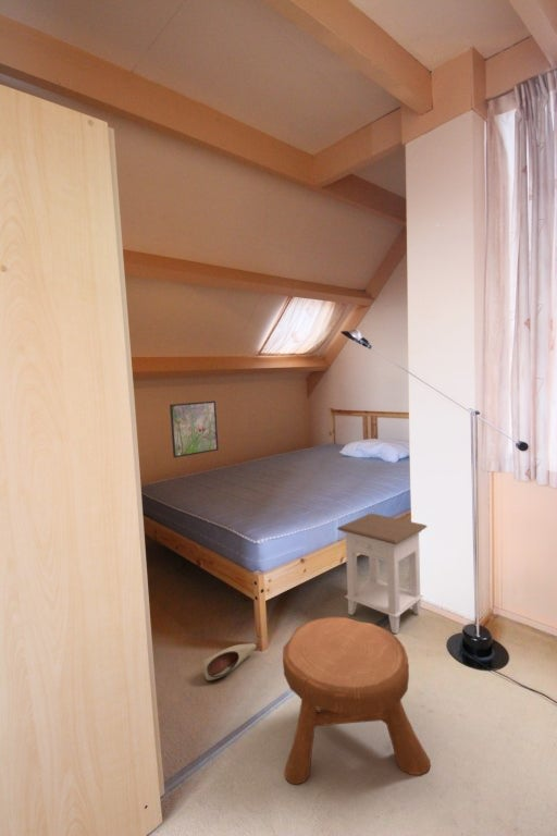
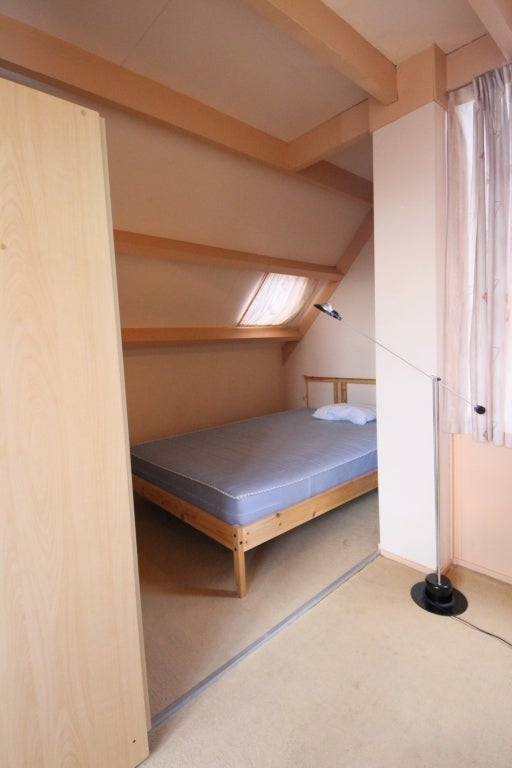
- stool [282,615,432,785]
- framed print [169,399,219,458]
- shoe [201,642,258,681]
- nightstand [336,513,429,635]
